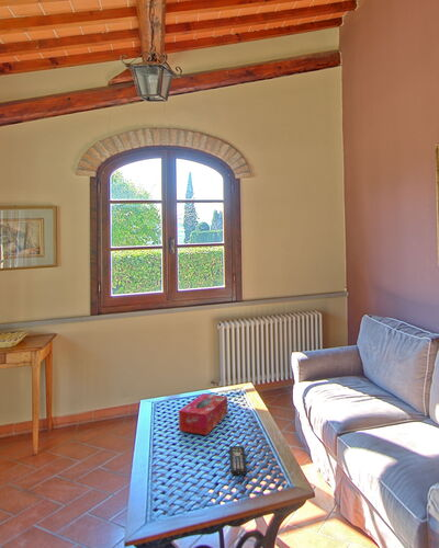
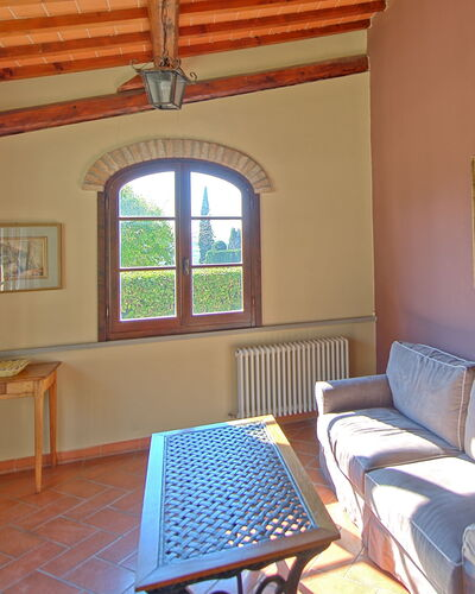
- tissue box [178,392,228,436]
- remote control [228,445,248,476]
